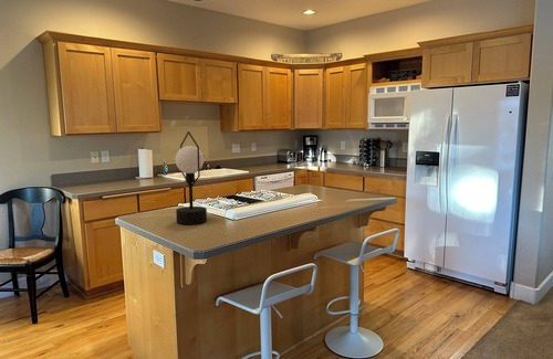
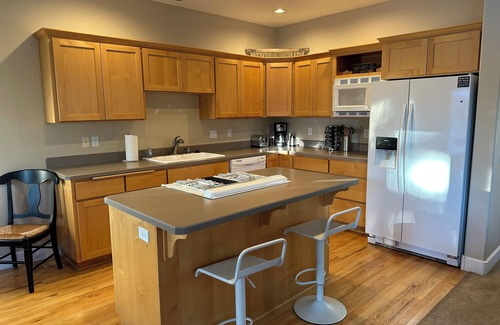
- table lamp [175,130,208,225]
